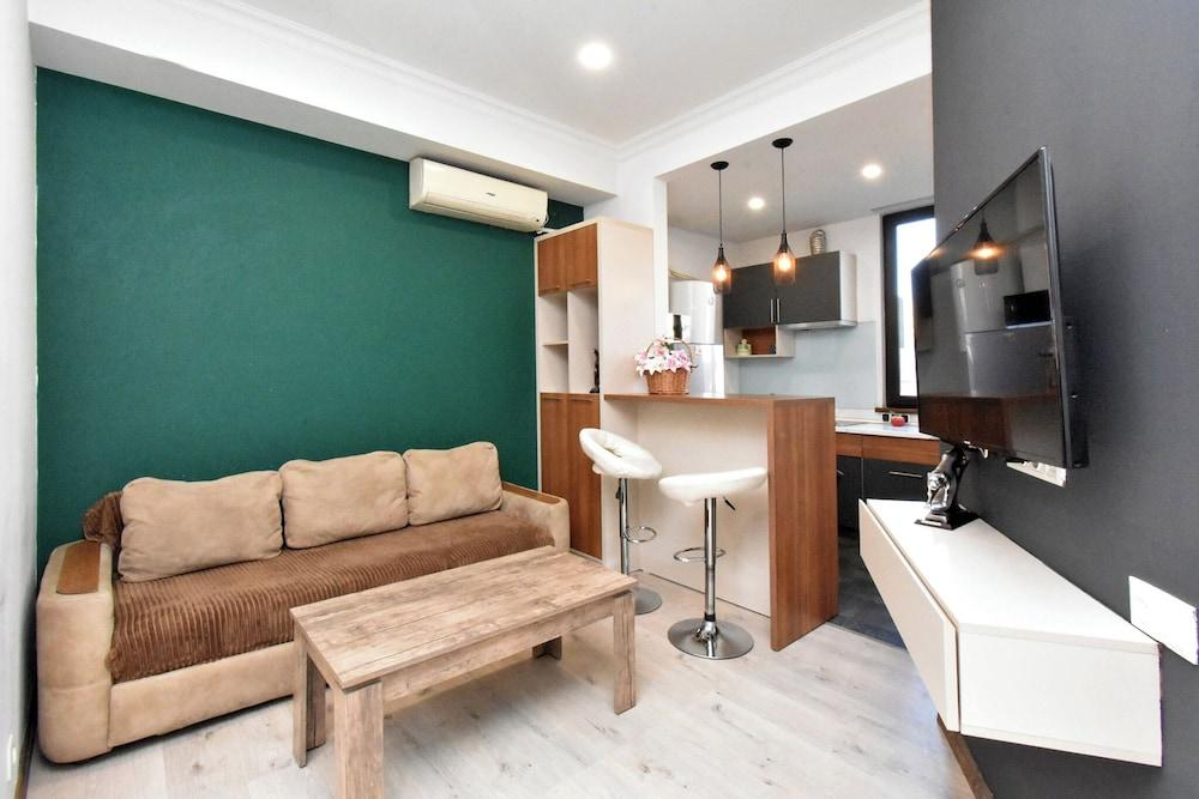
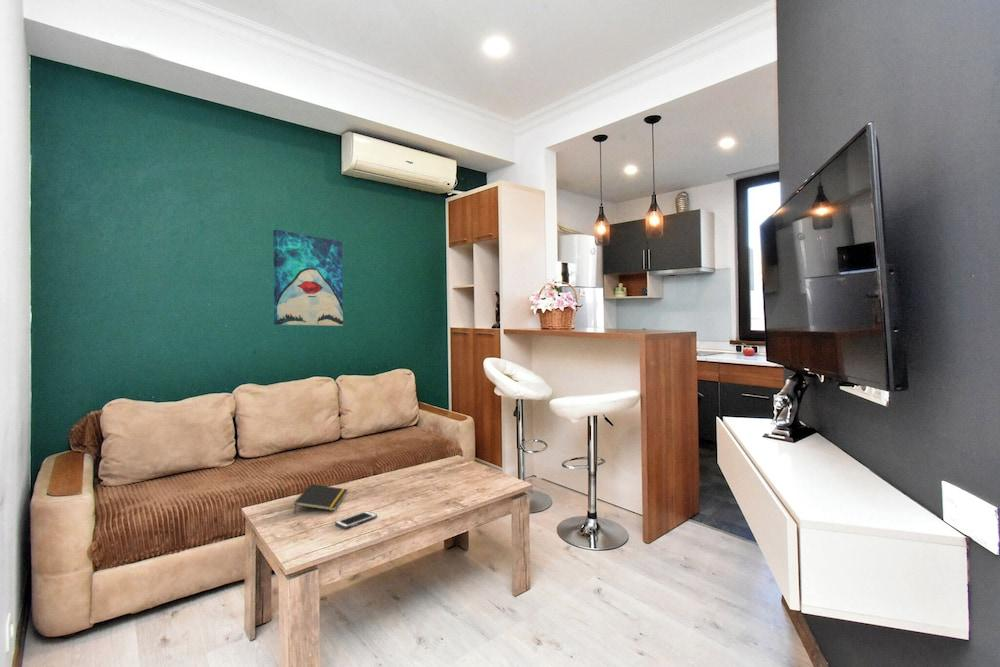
+ notepad [293,483,349,515]
+ wall art [272,229,344,327]
+ cell phone [334,510,378,529]
